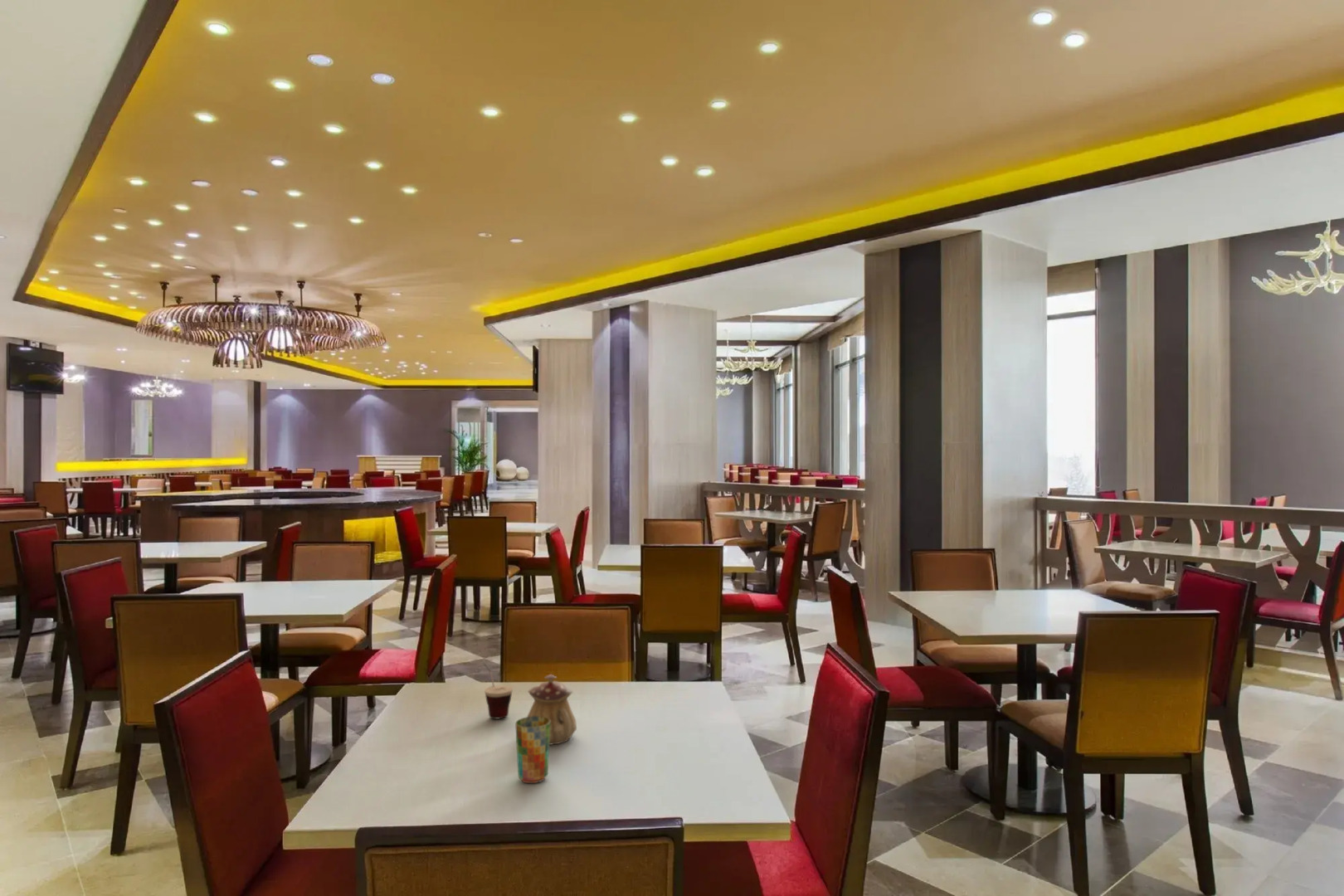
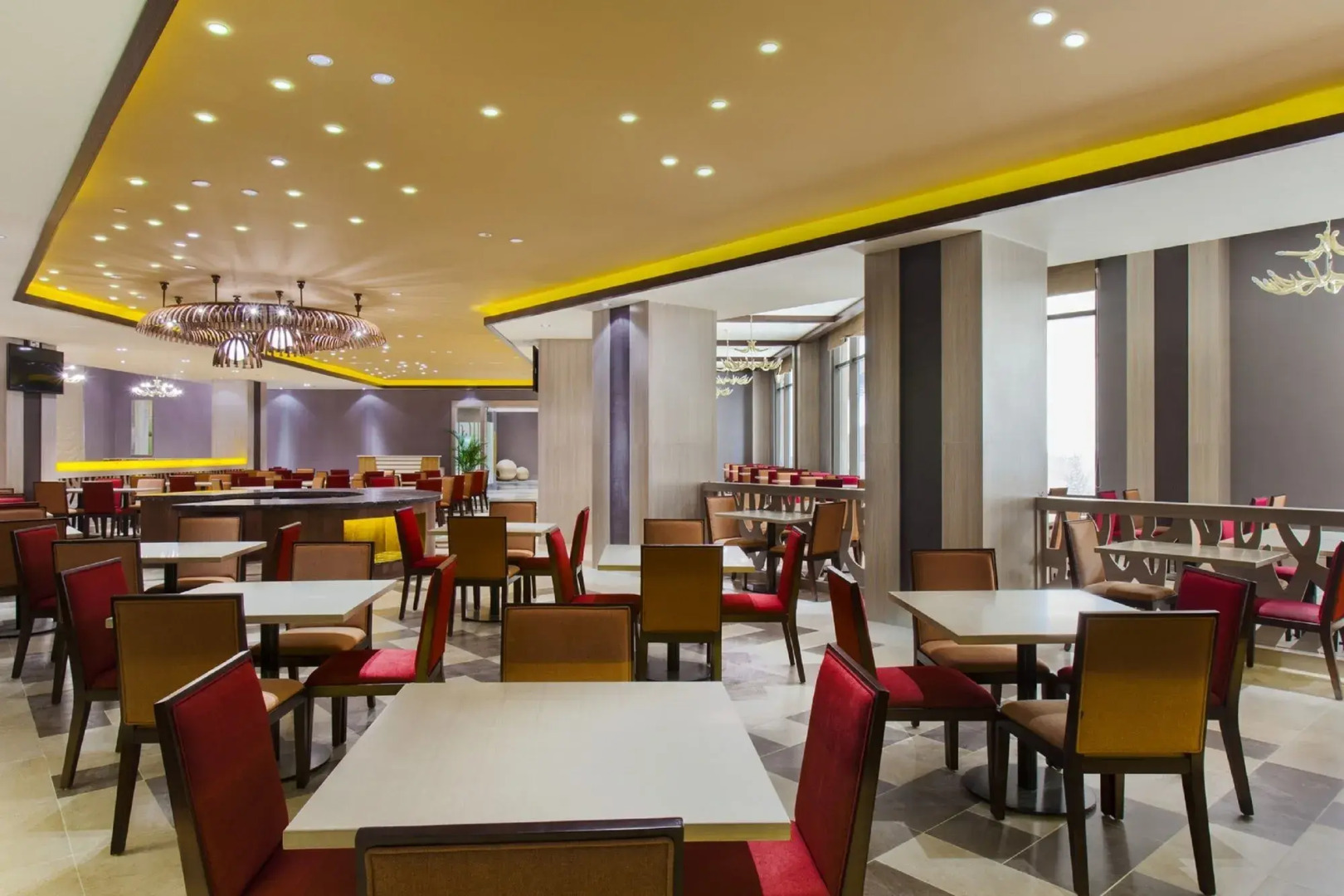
- cup [514,716,550,784]
- teapot [527,674,577,746]
- cup [483,662,514,719]
